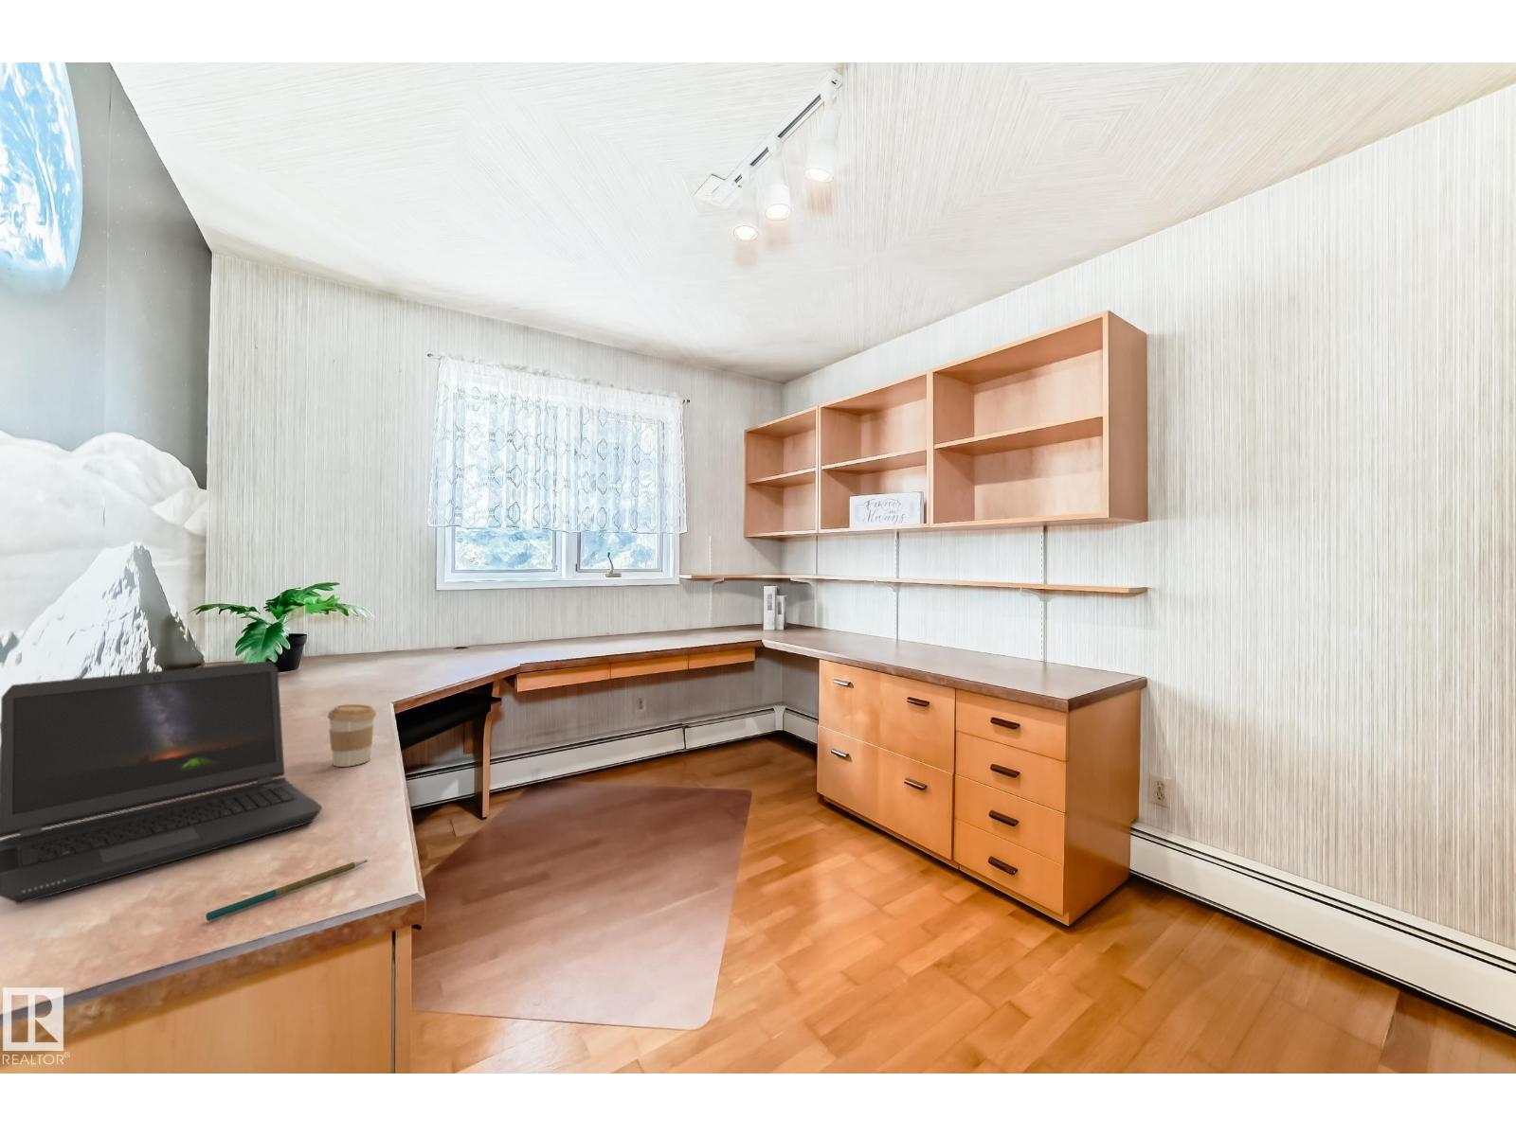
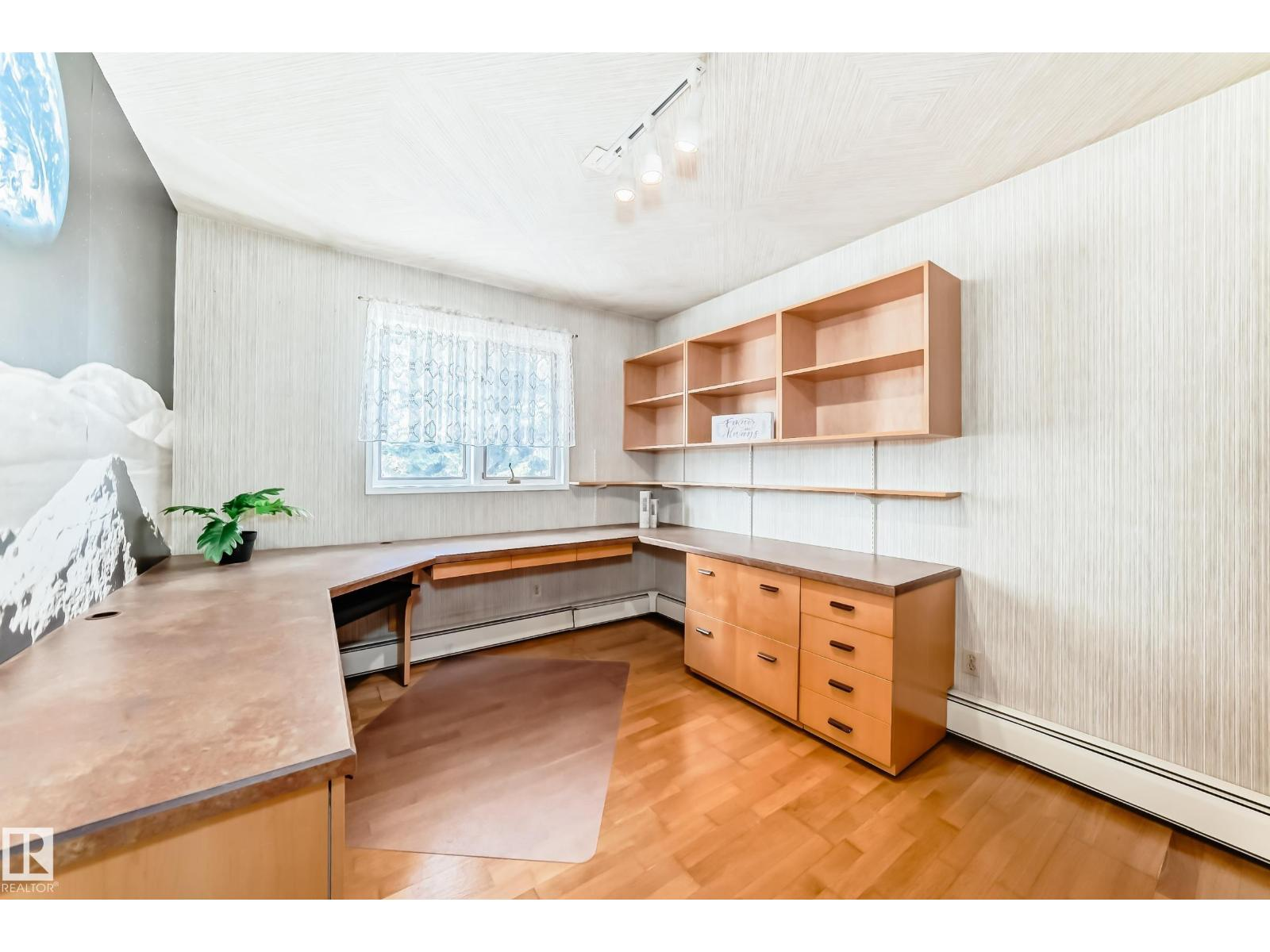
- coffee cup [327,703,377,767]
- laptop computer [0,660,323,905]
- pen [205,859,369,921]
